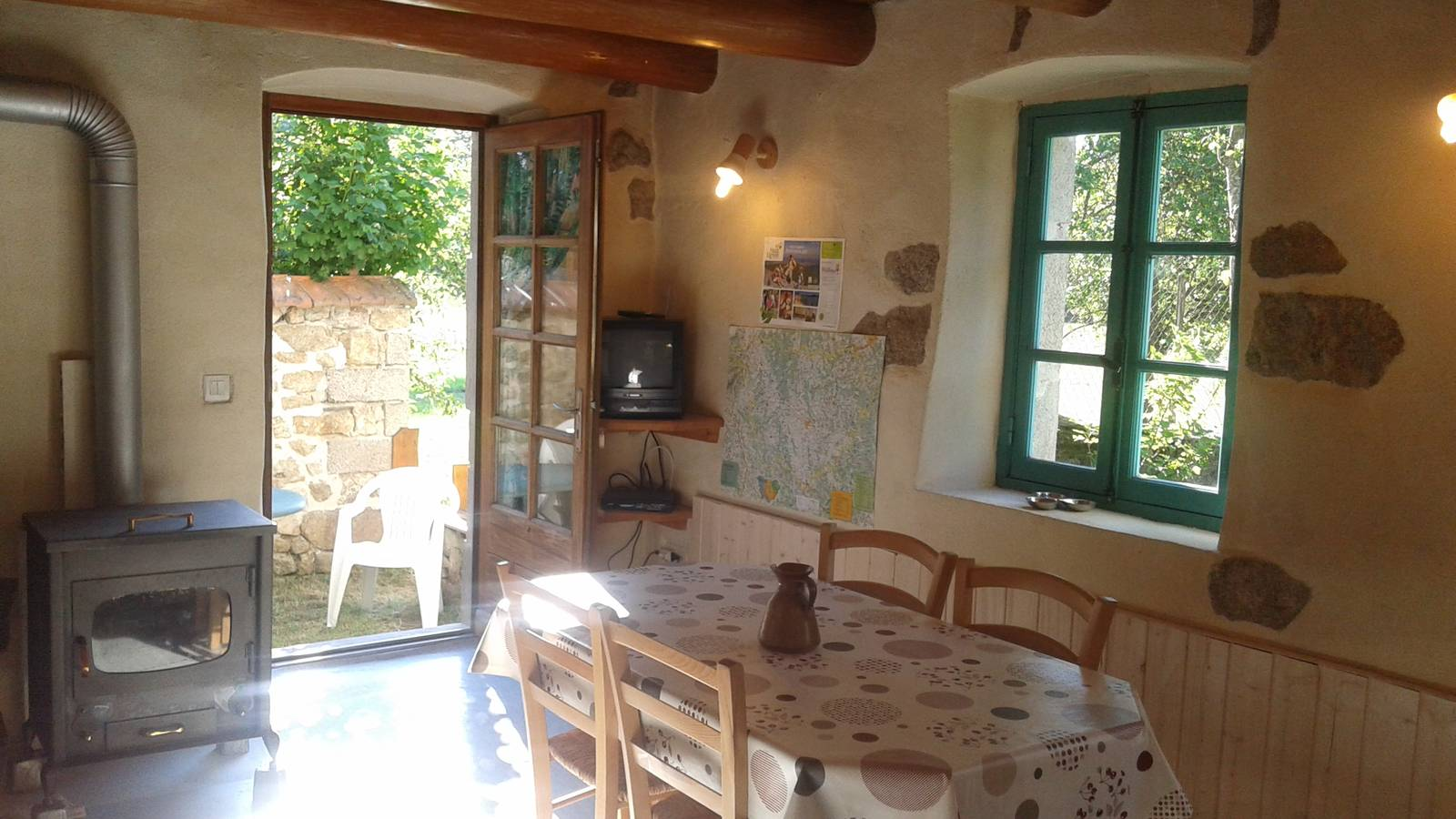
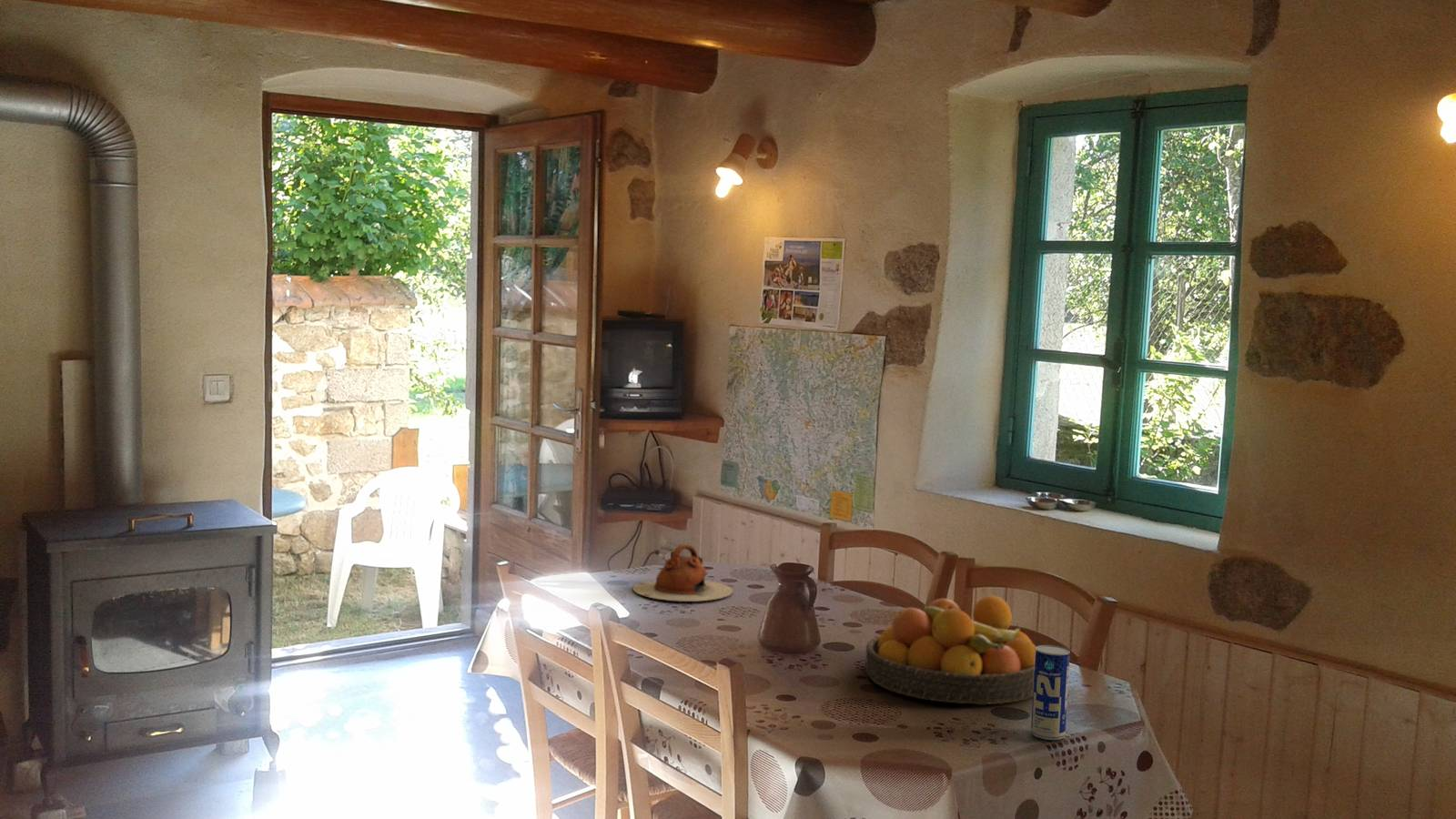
+ teapot [632,543,733,602]
+ beverage can [1030,644,1071,741]
+ fruit bowl [864,594,1036,705]
